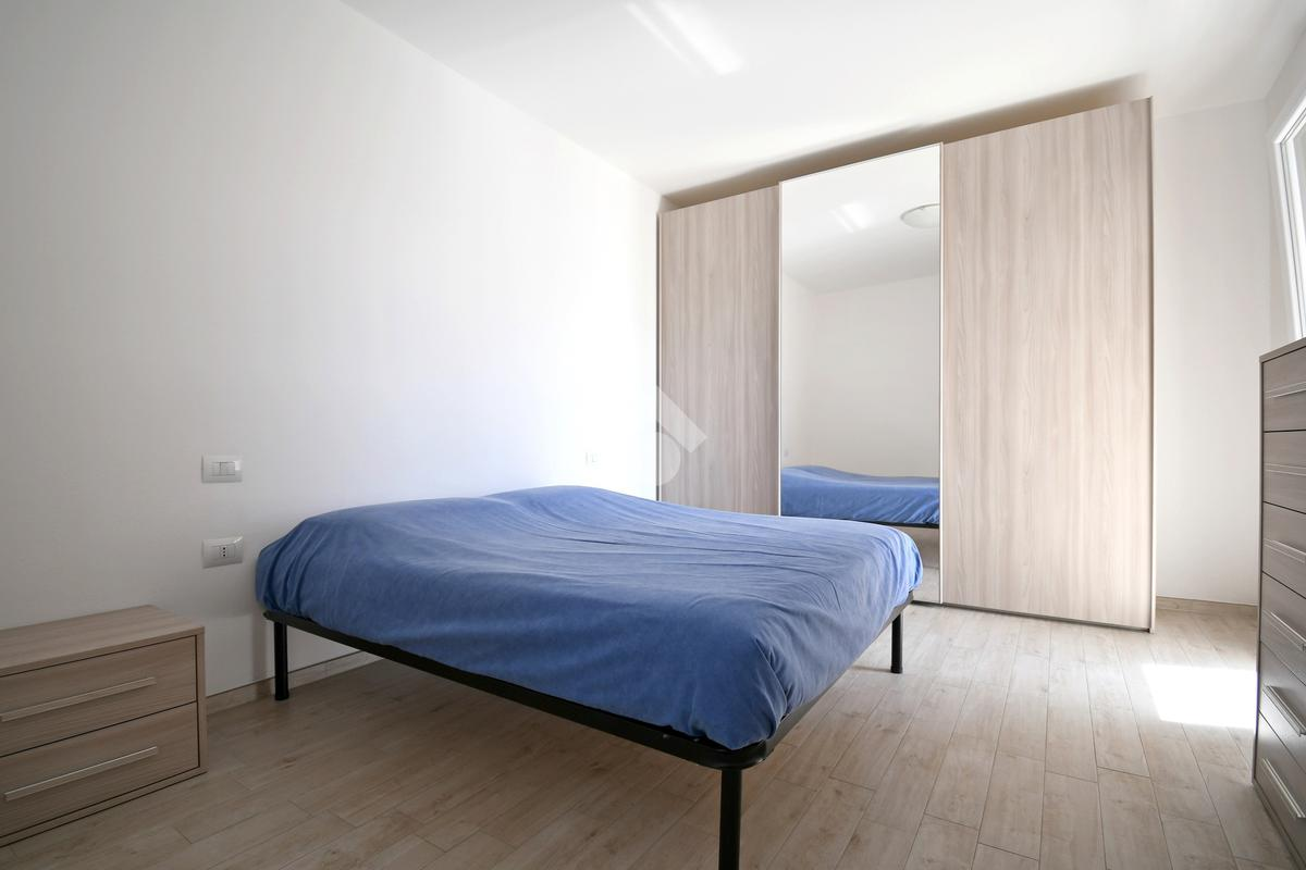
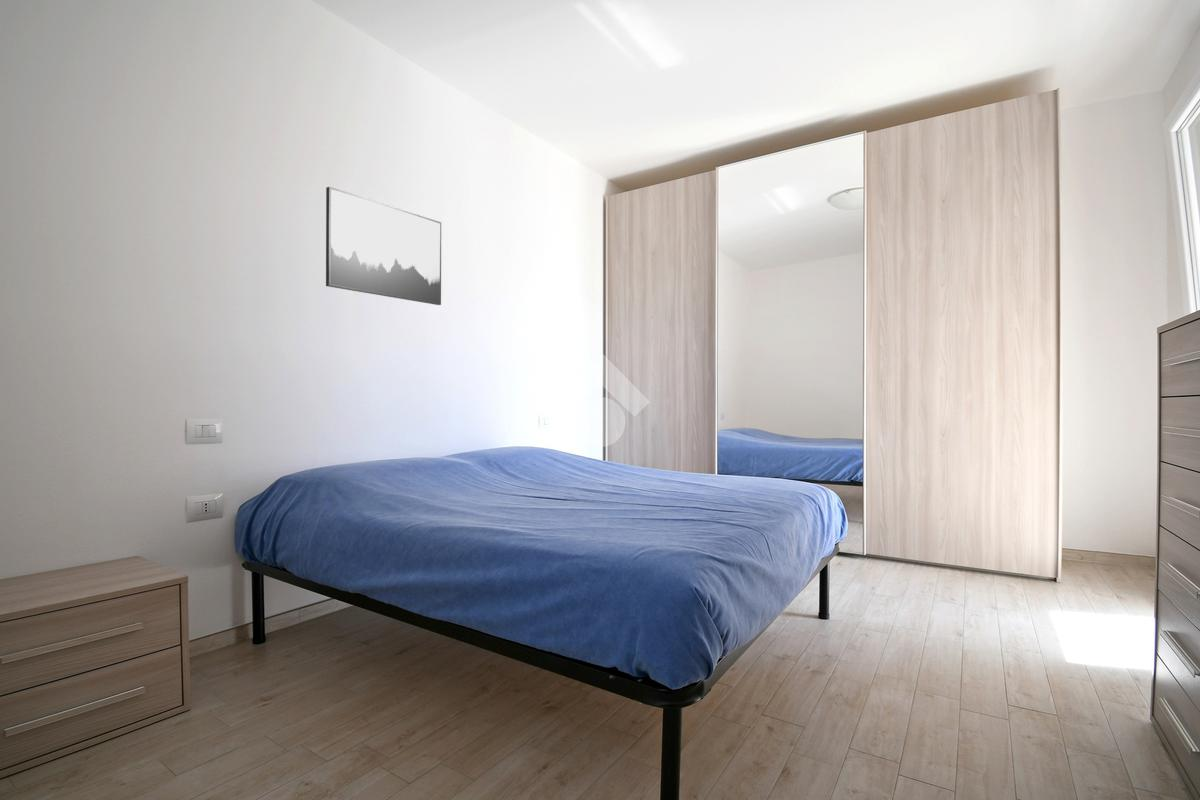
+ wall art [325,186,442,306]
